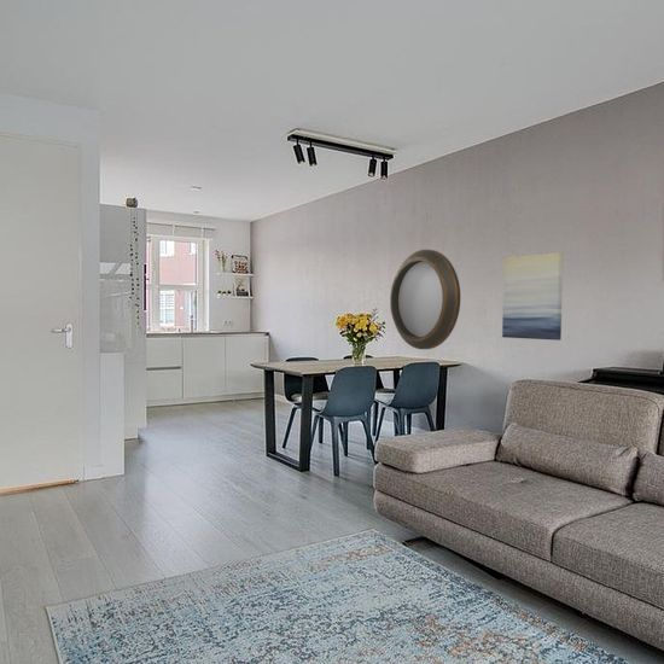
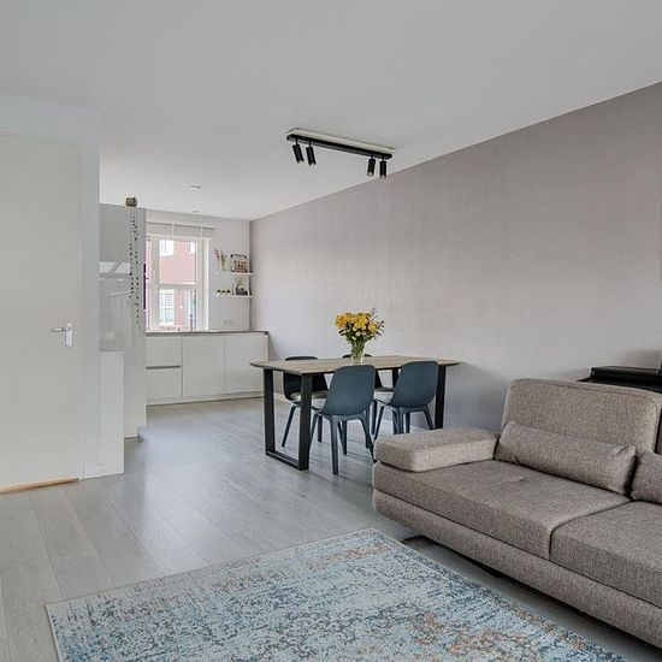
- home mirror [389,249,461,350]
- wall art [501,251,564,342]
